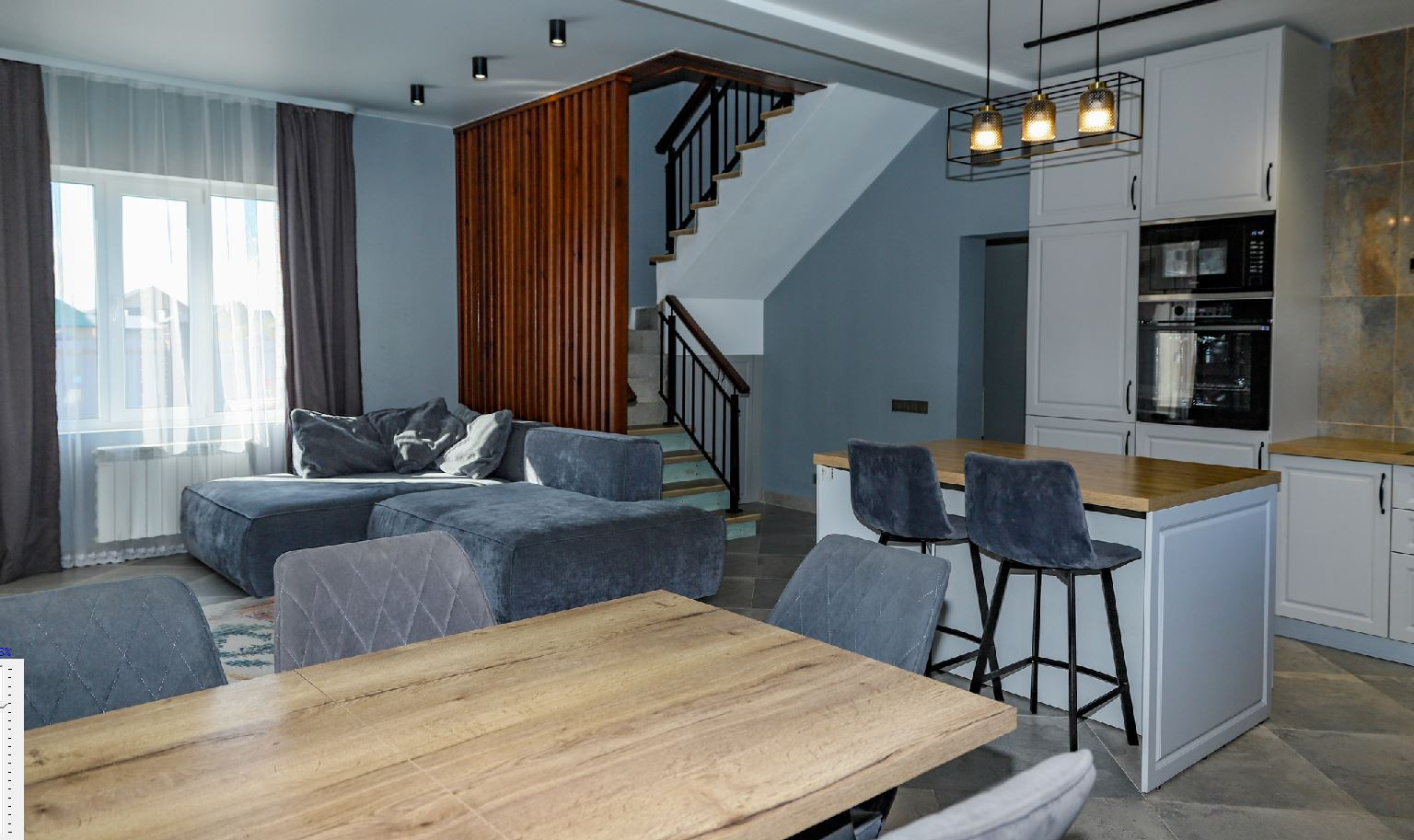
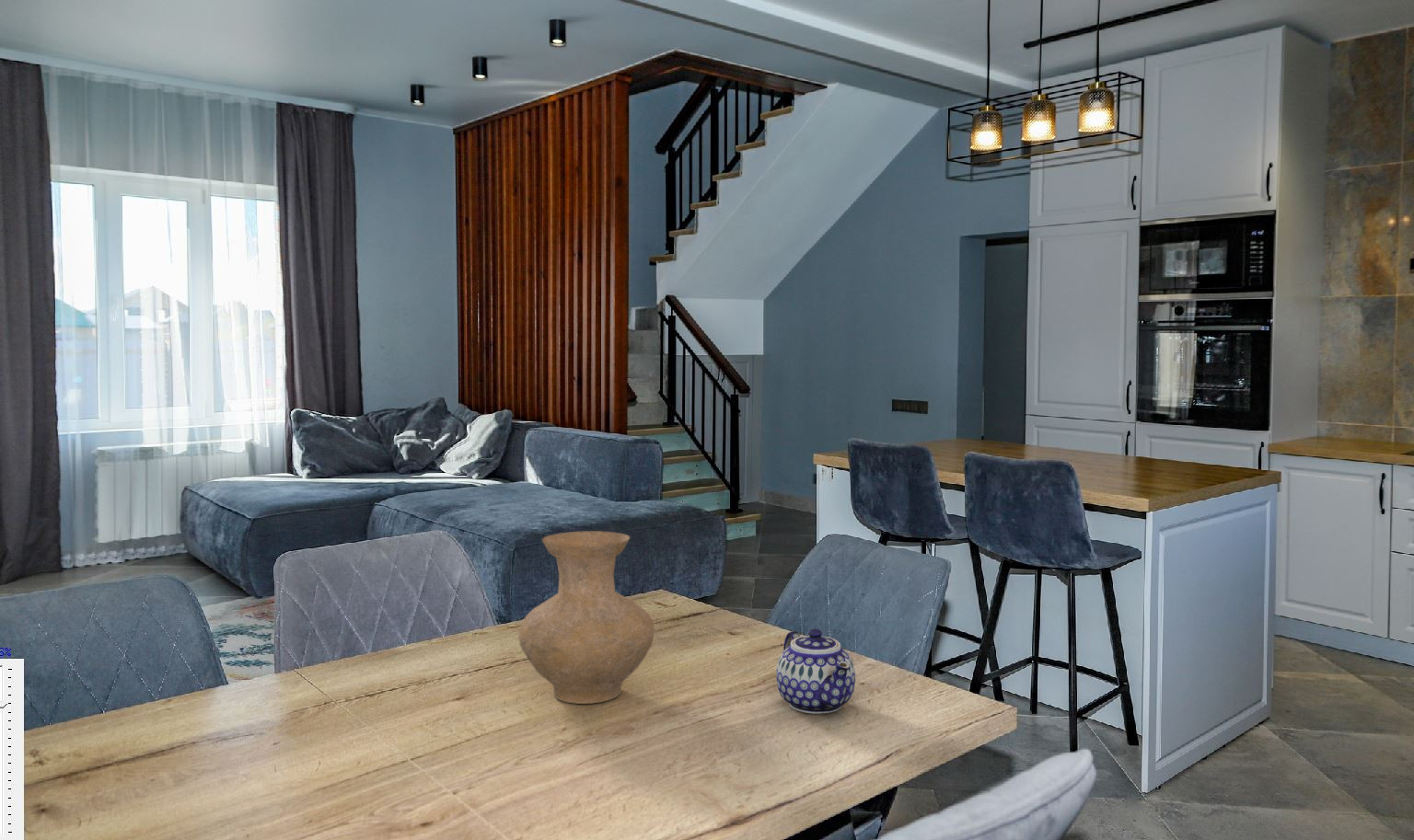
+ teapot [775,628,856,714]
+ vase [517,530,655,705]
